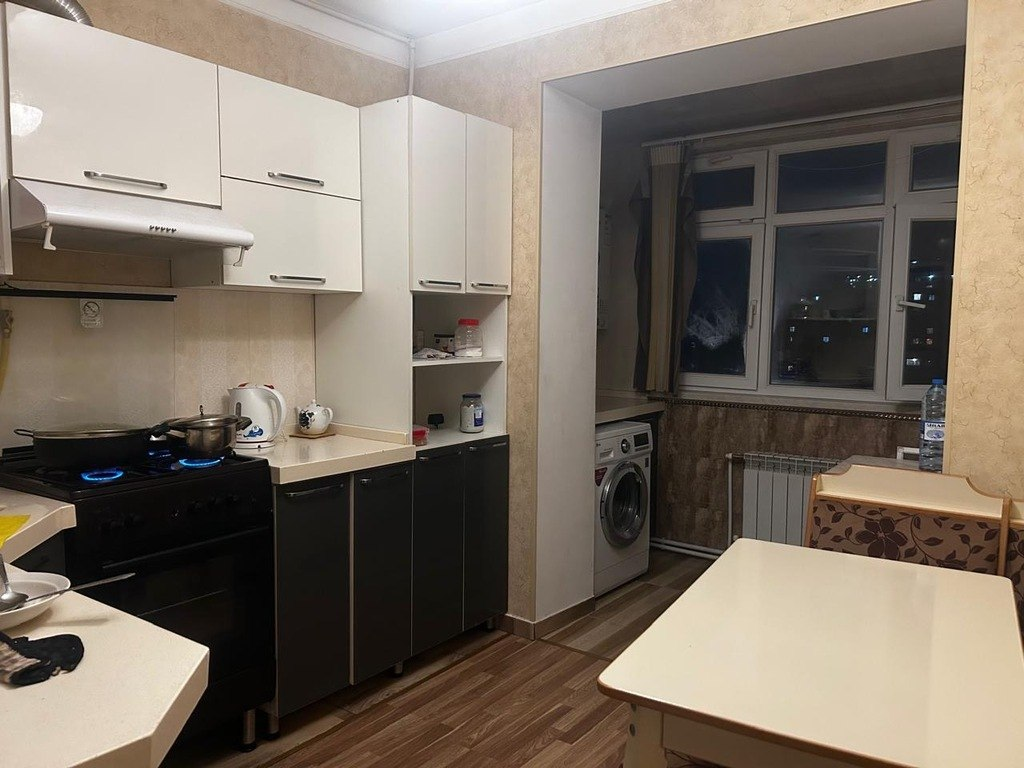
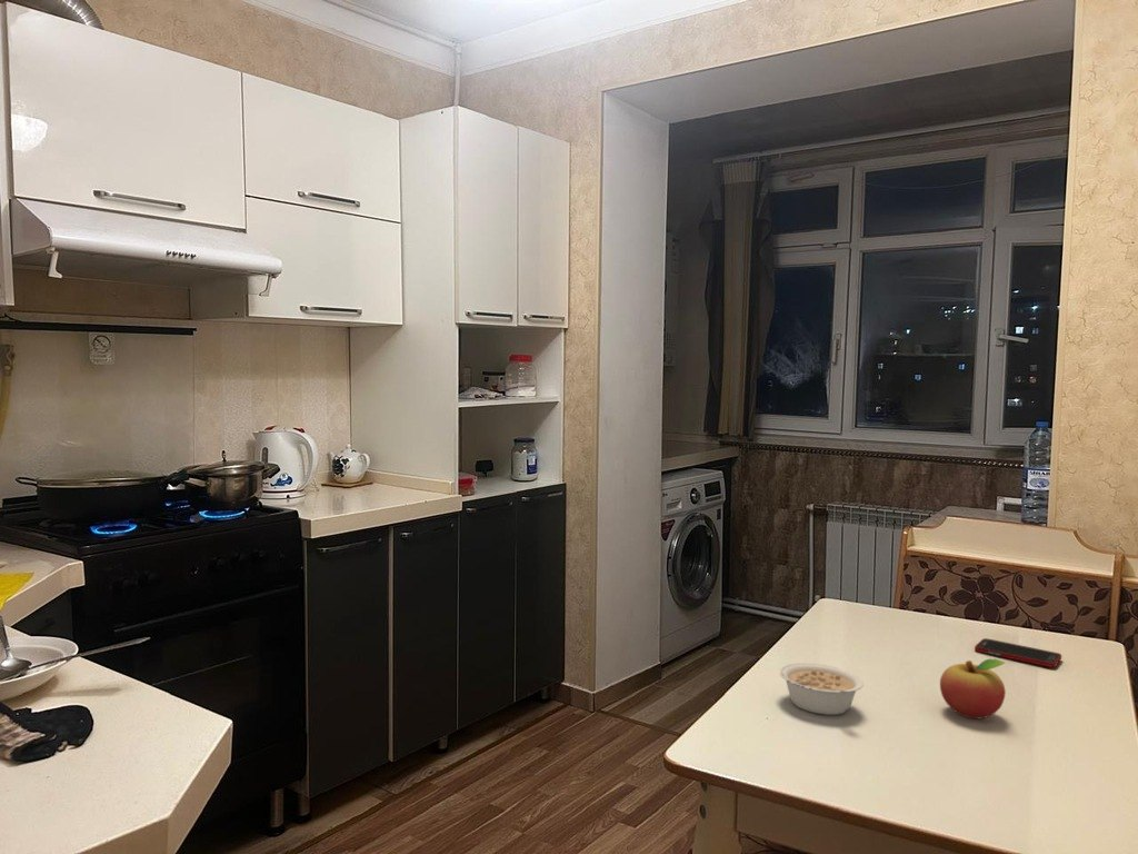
+ legume [778,662,865,716]
+ cell phone [974,637,1062,668]
+ fruit [939,657,1007,719]
